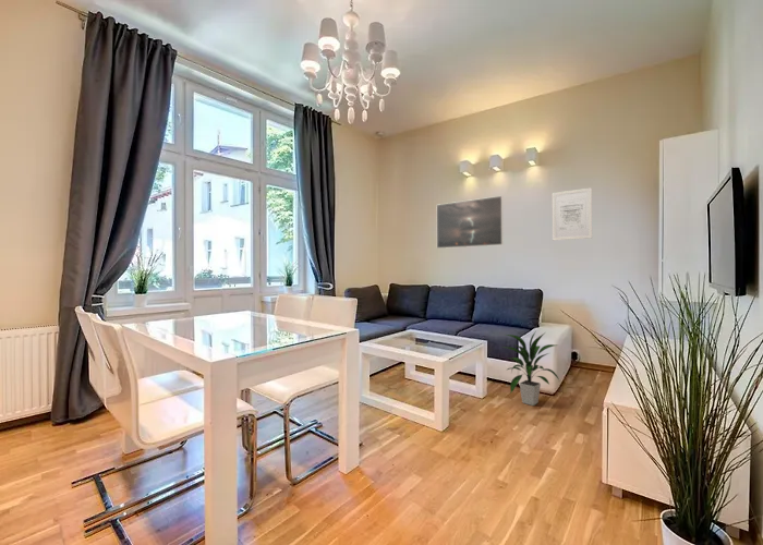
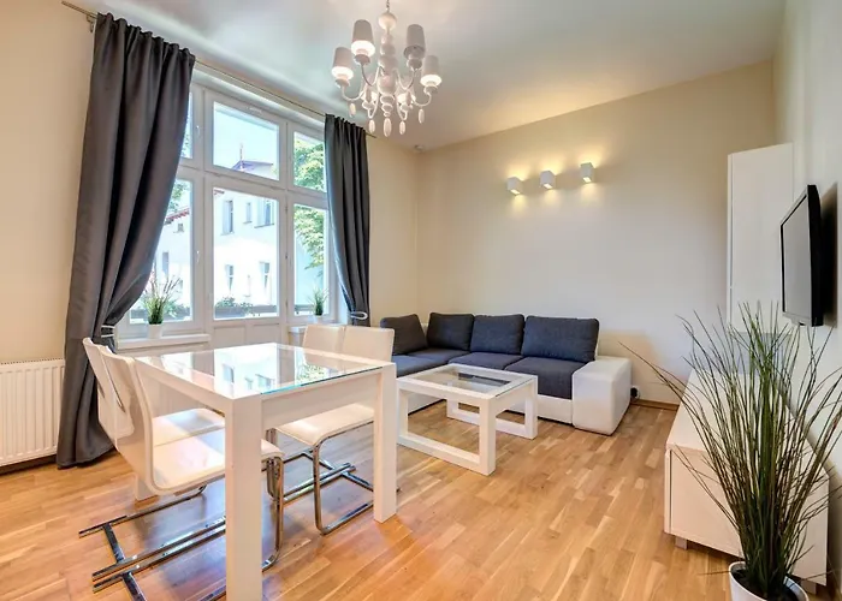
- wall art [552,186,593,242]
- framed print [436,195,505,250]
- indoor plant [501,331,561,407]
